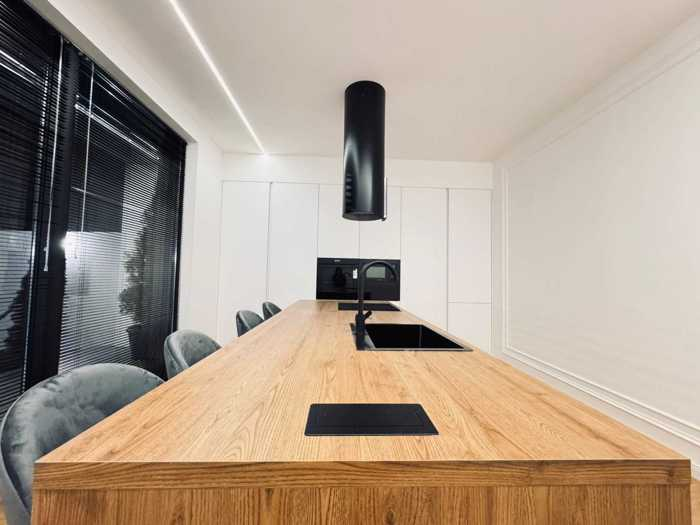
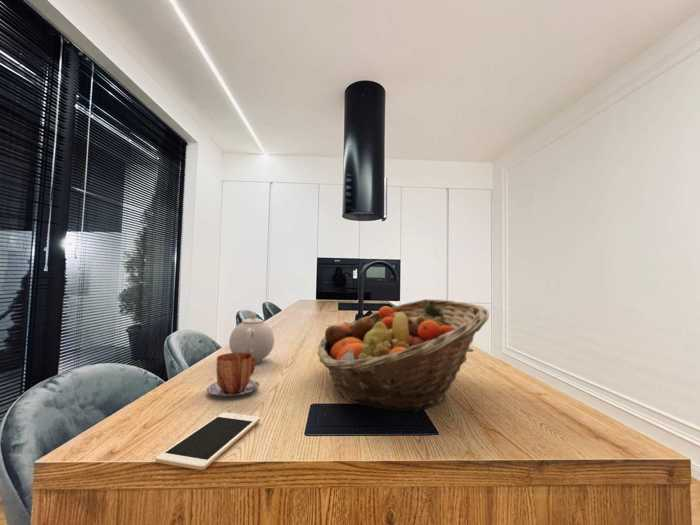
+ fruit basket [316,298,490,413]
+ mug [206,352,260,397]
+ teapot [228,312,275,364]
+ cell phone [155,411,261,471]
